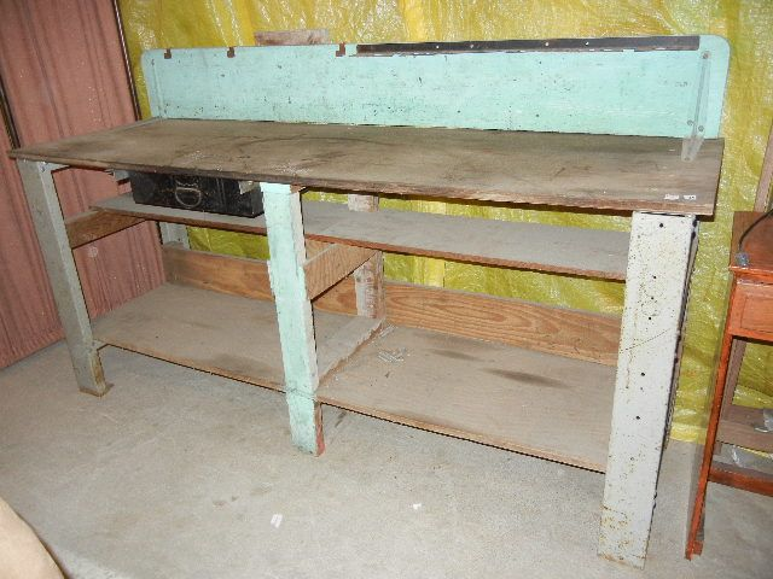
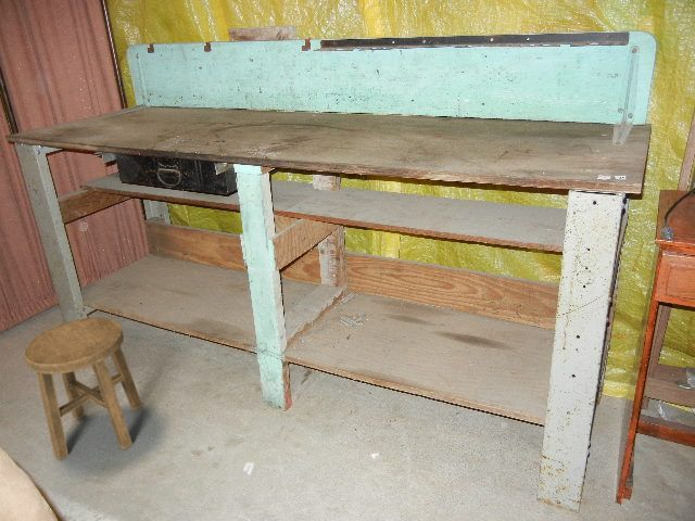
+ stool [23,317,143,461]
